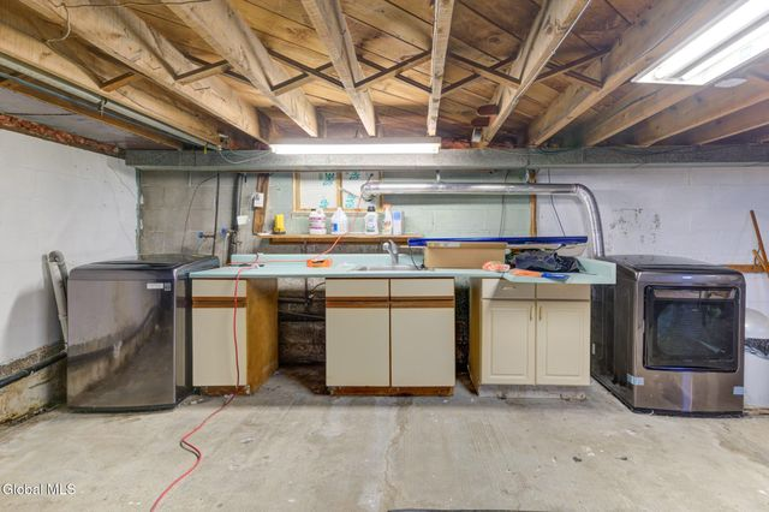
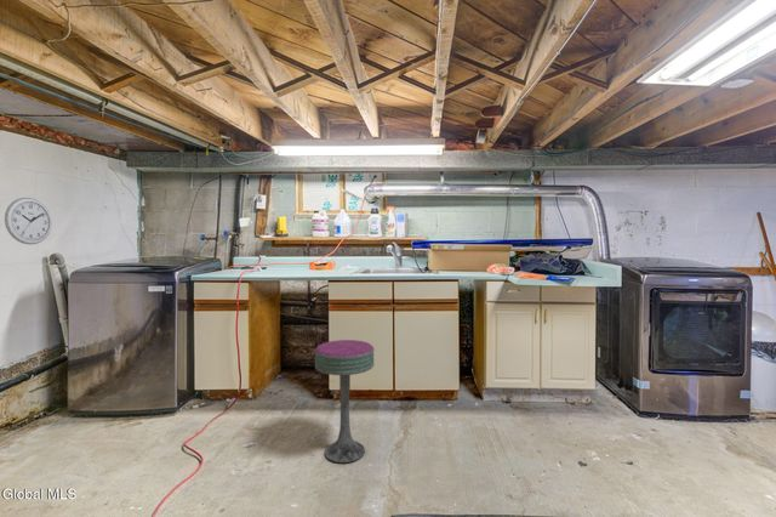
+ wall clock [4,197,53,245]
+ bar stool [314,339,375,464]
